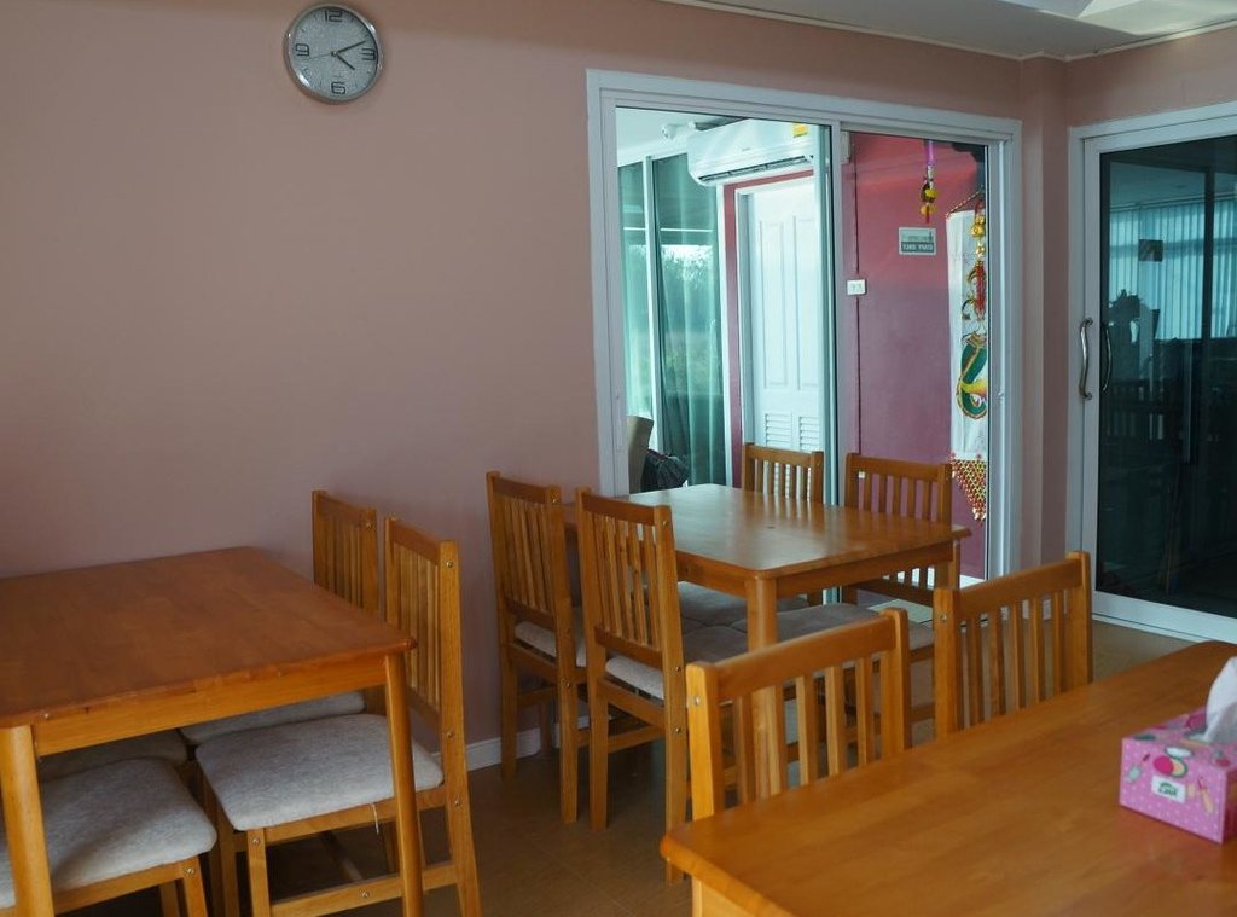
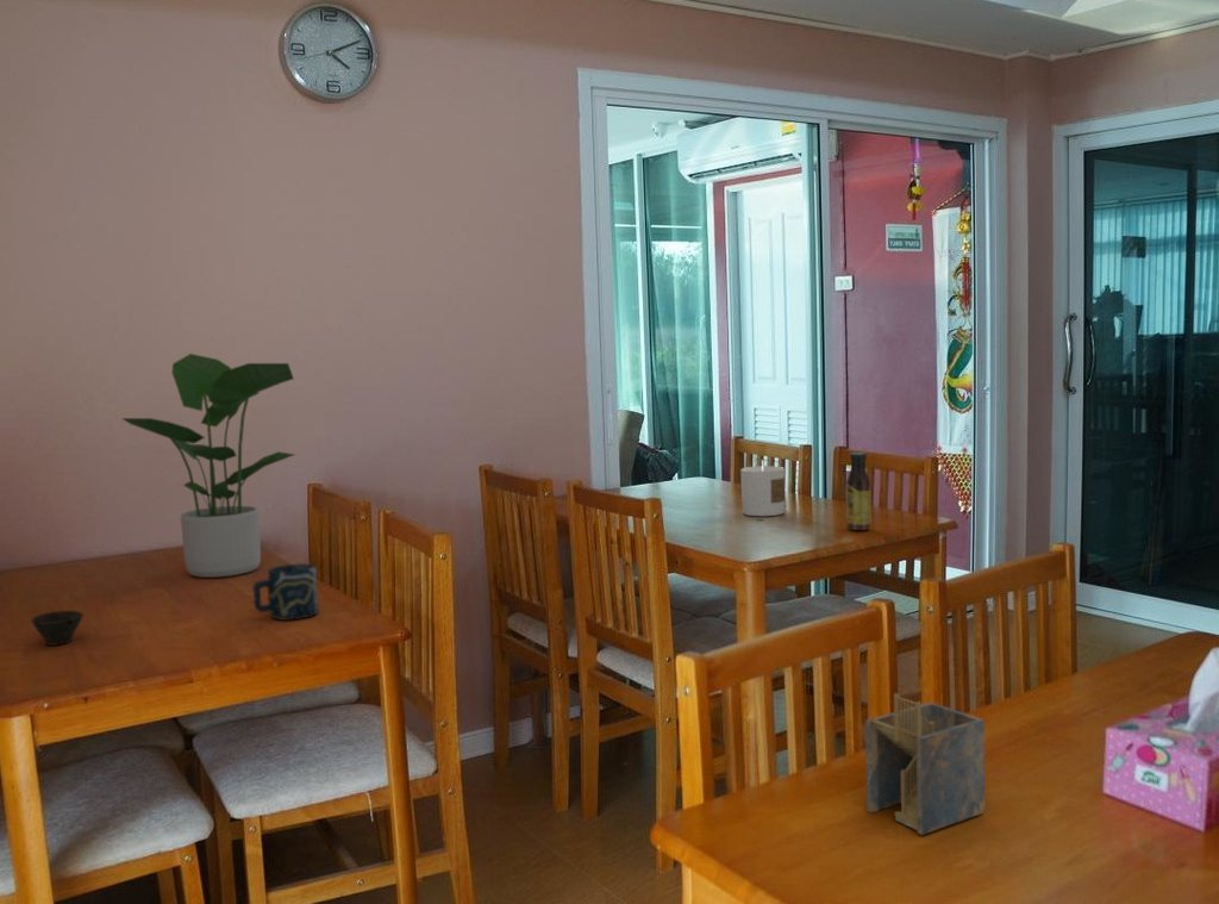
+ sauce bottle [845,451,873,531]
+ cup [30,609,85,647]
+ napkin holder [864,692,986,836]
+ cup [252,562,320,622]
+ candle [739,459,786,517]
+ potted plant [120,353,296,579]
